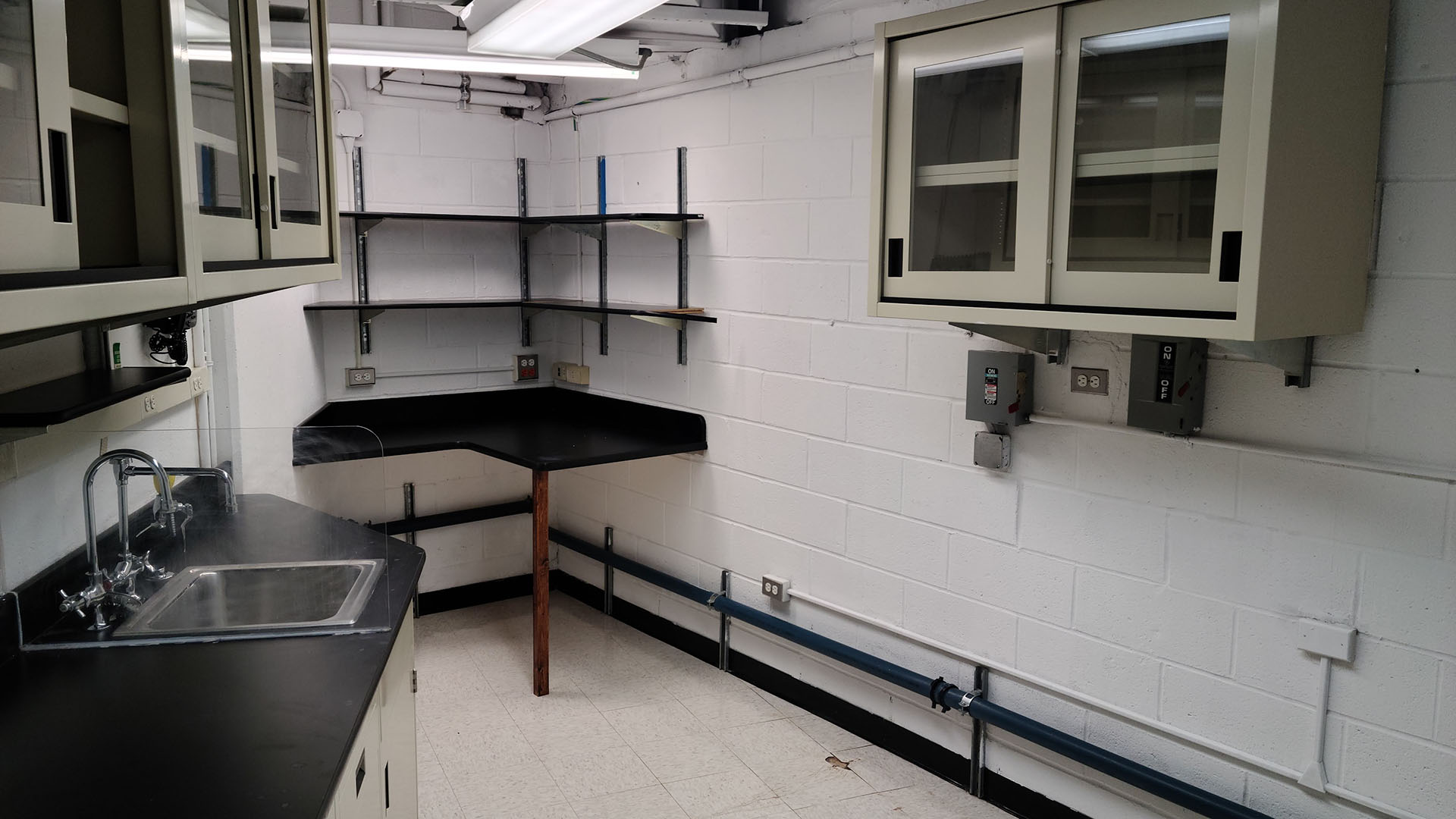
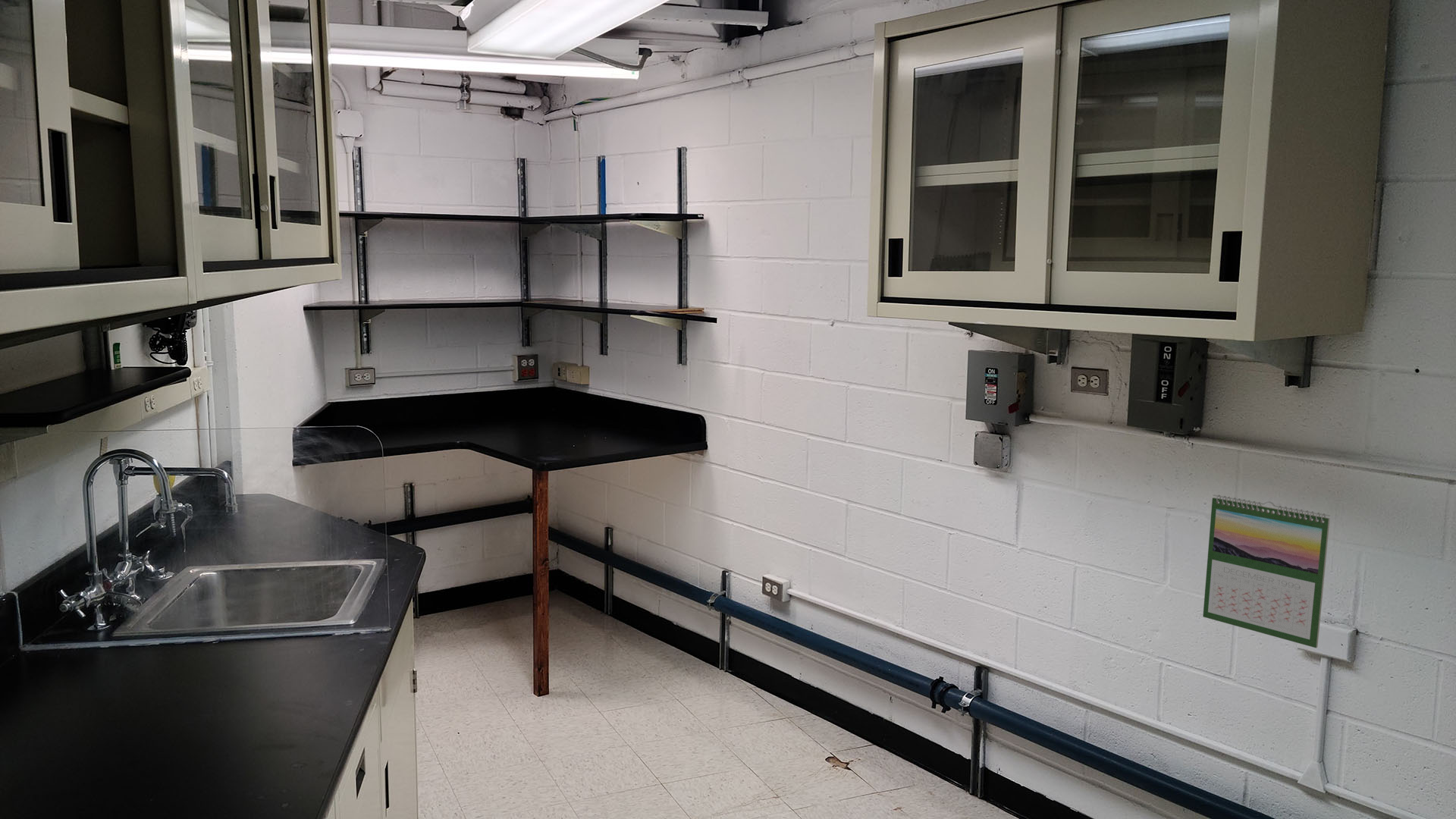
+ calendar [1202,494,1331,648]
